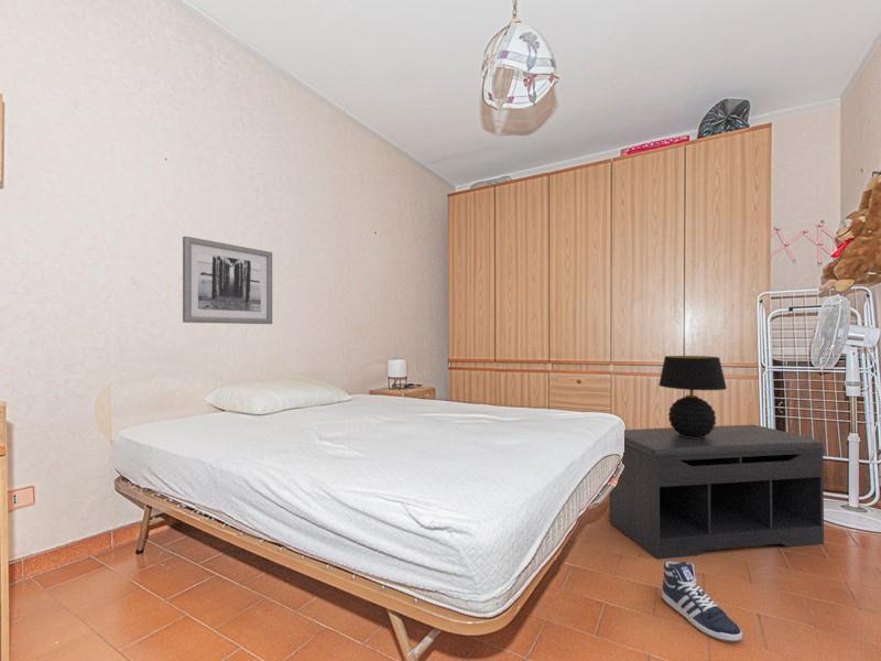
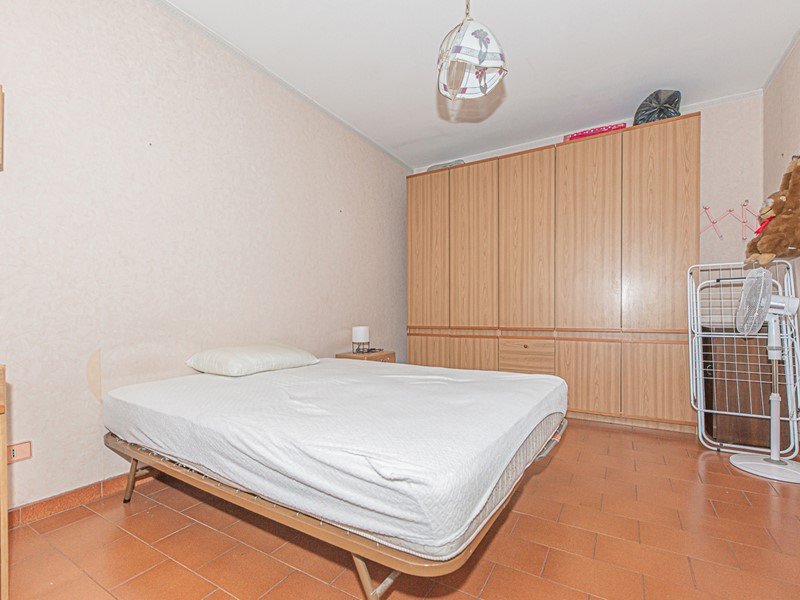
- wall art [182,235,273,325]
- bench [608,424,826,561]
- table lamp [657,355,728,438]
- sneaker [661,560,743,643]
